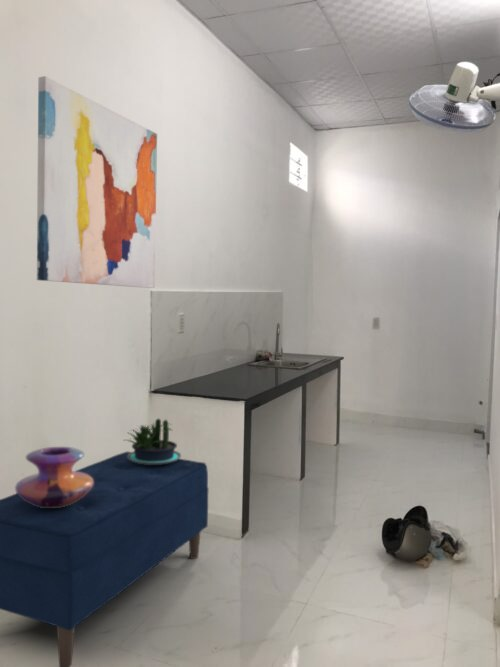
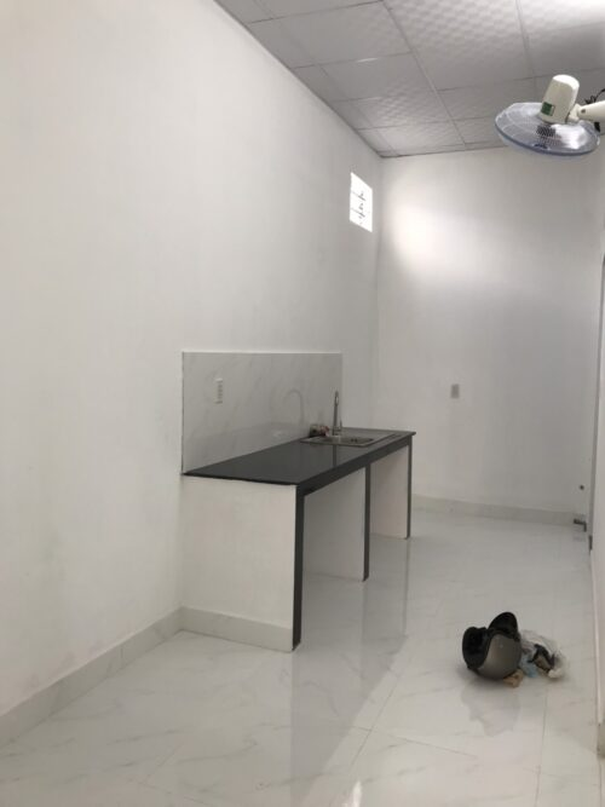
- potted plant [124,418,182,465]
- bench [0,451,210,667]
- wall art [36,75,158,289]
- decorative vase [14,446,94,508]
